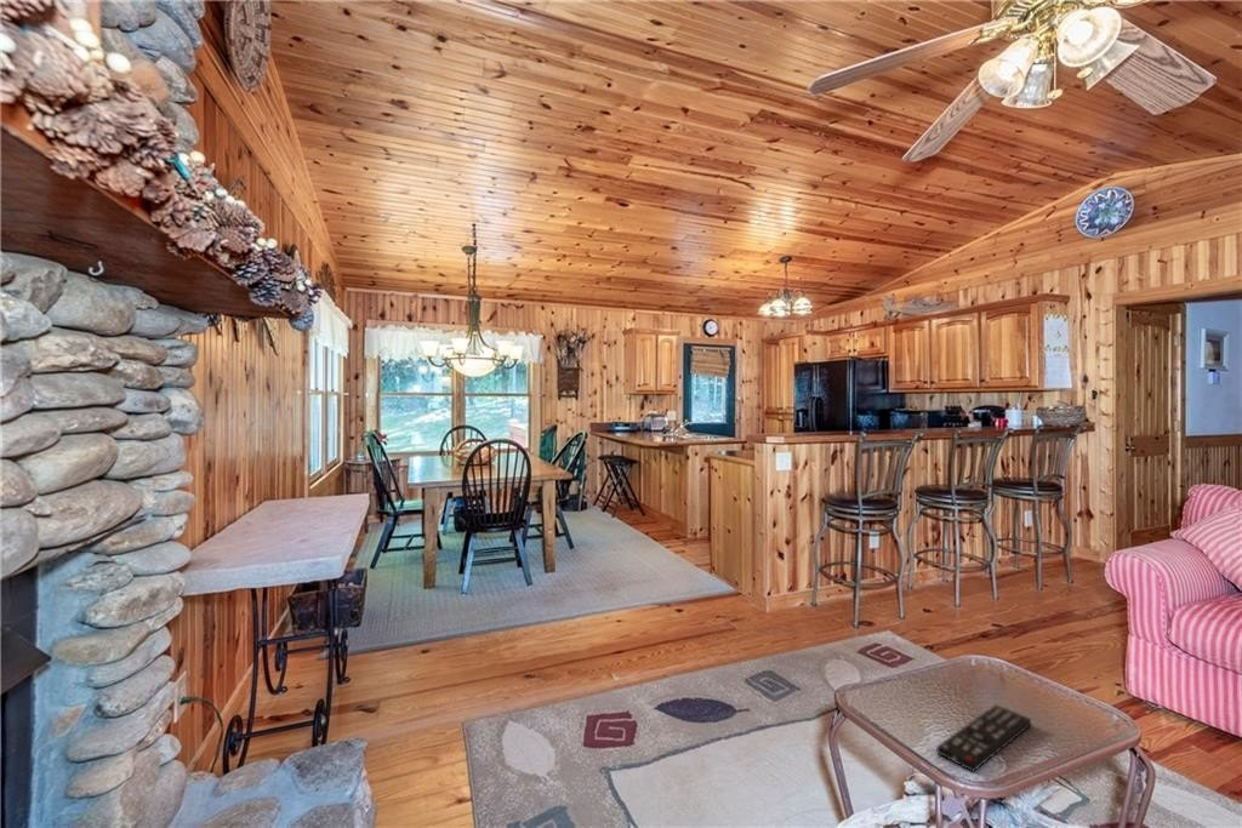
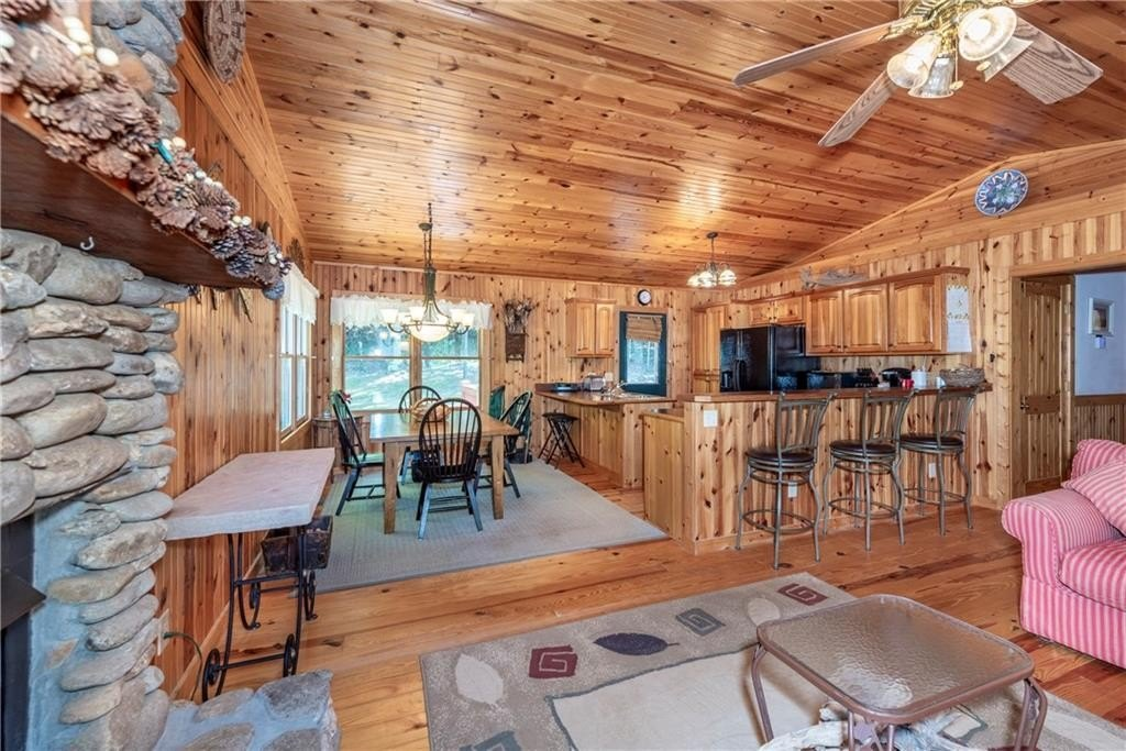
- remote control [935,703,1032,773]
